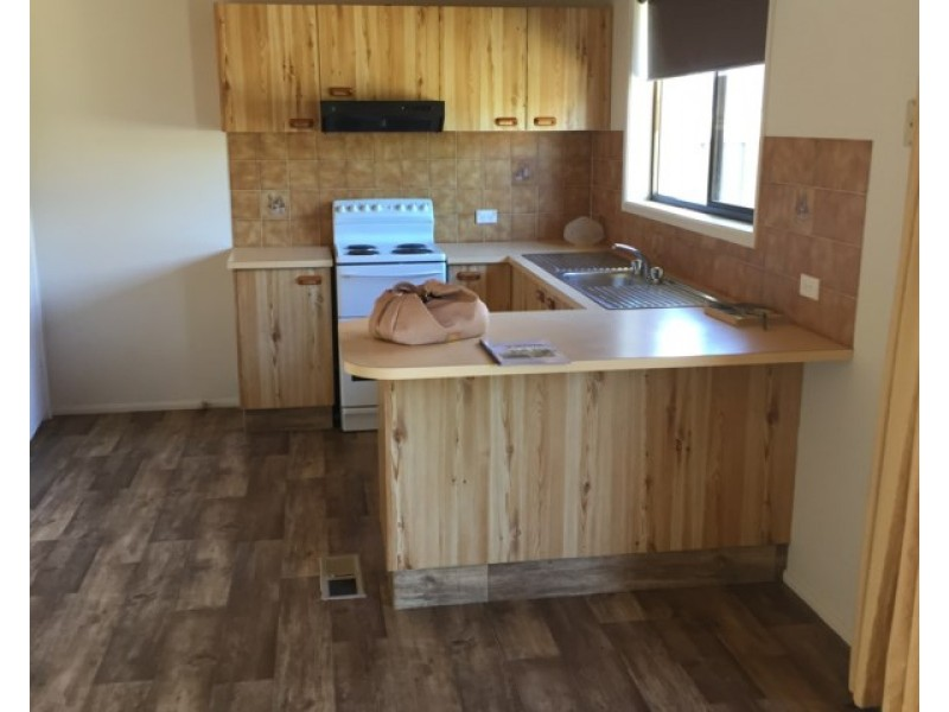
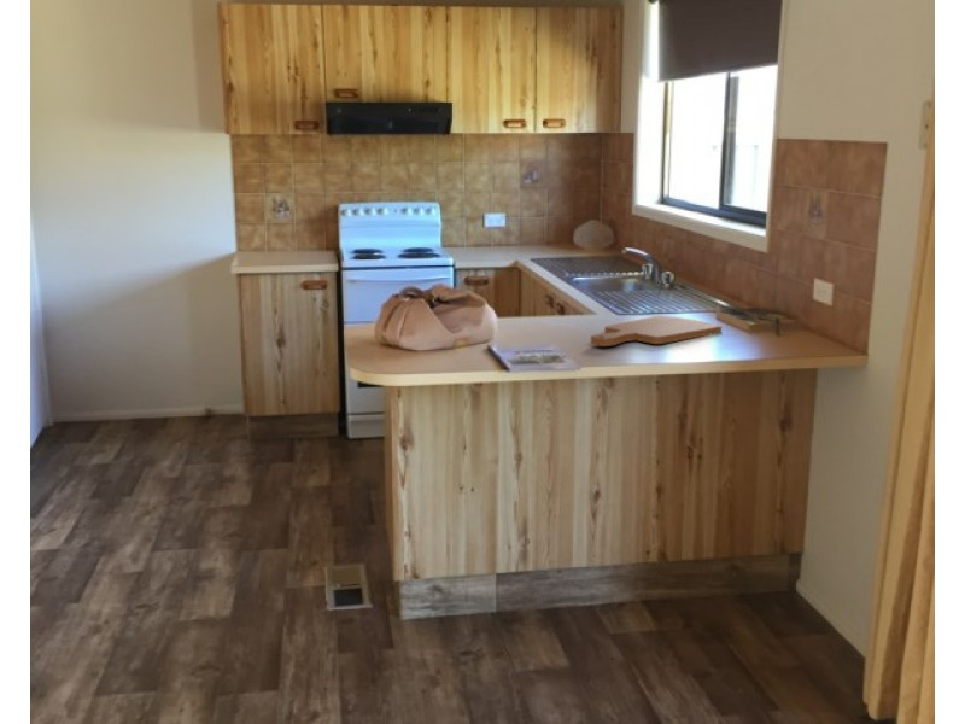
+ cutting board [590,315,723,348]
